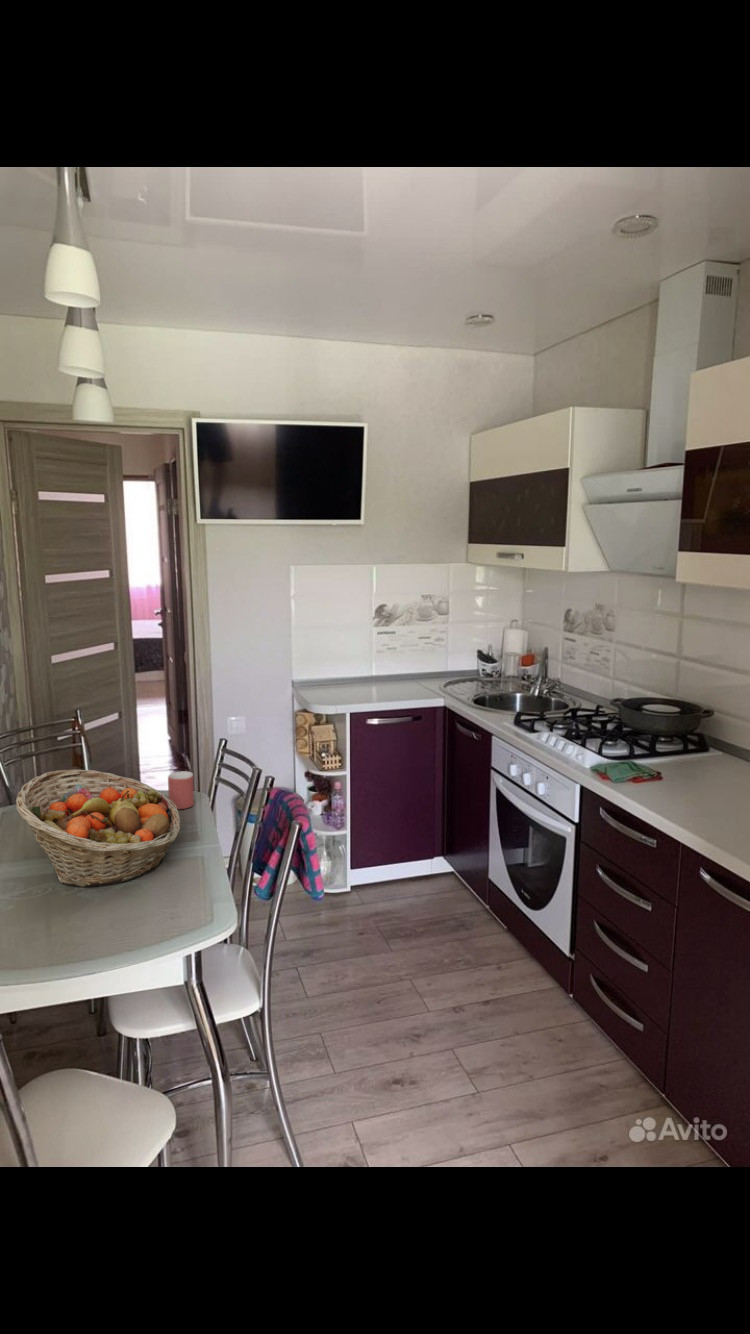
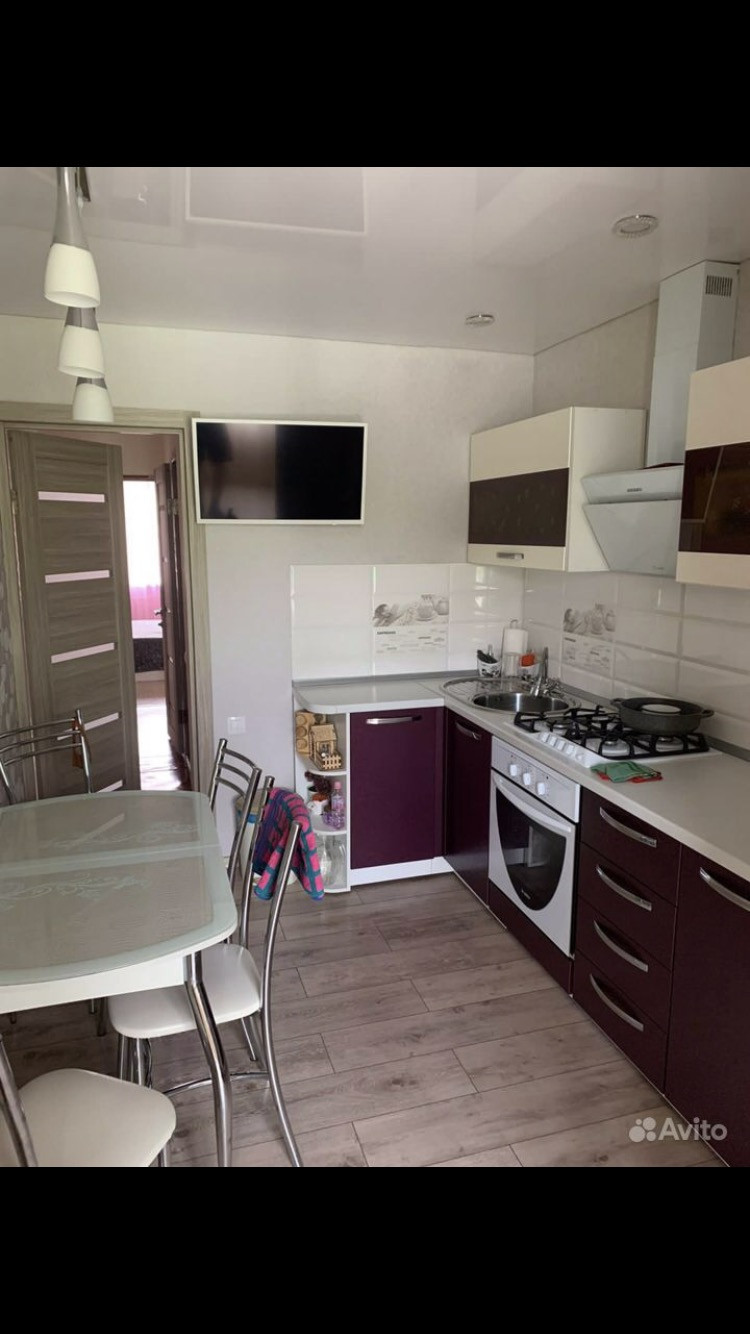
- mug [167,770,195,810]
- fruit basket [15,768,181,888]
